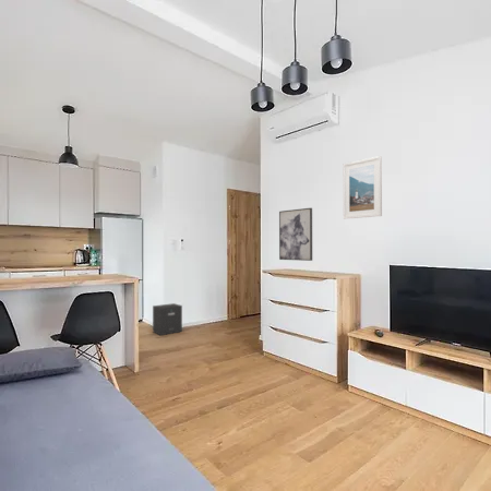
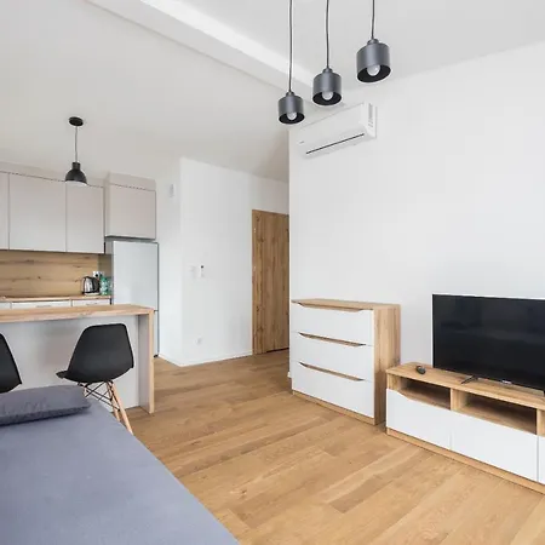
- wall art [278,207,313,262]
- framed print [343,155,383,220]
- speaker [152,302,183,336]
